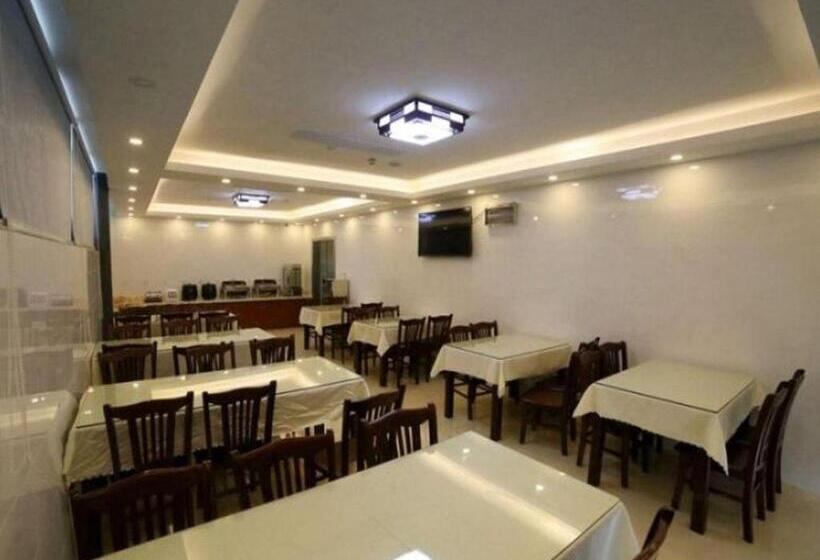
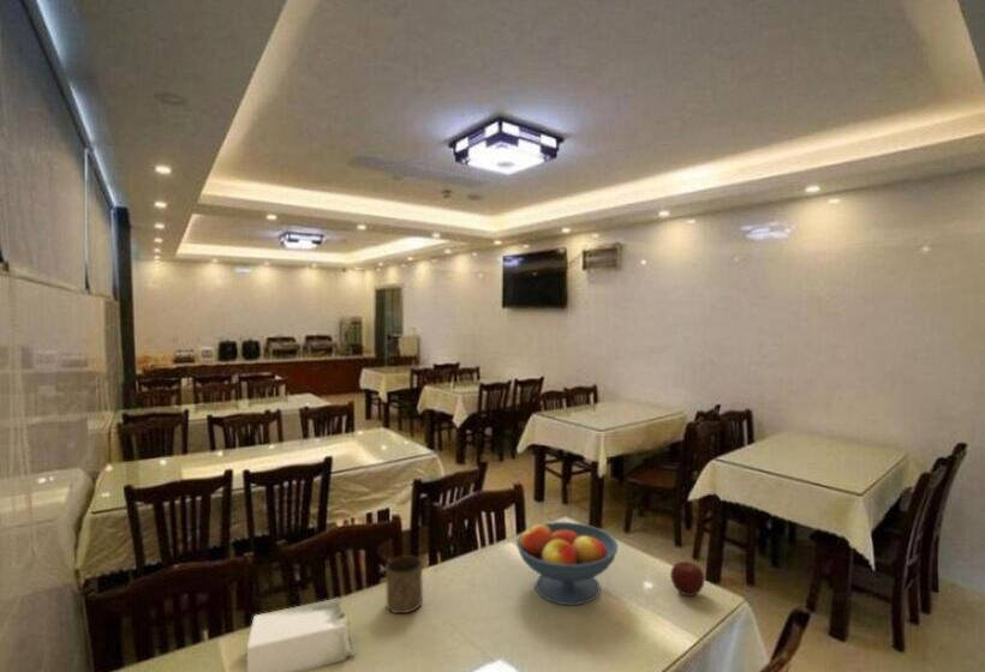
+ cup [384,554,424,614]
+ fruit bowl [515,521,619,606]
+ apple [669,560,705,598]
+ tissue box [246,596,358,672]
